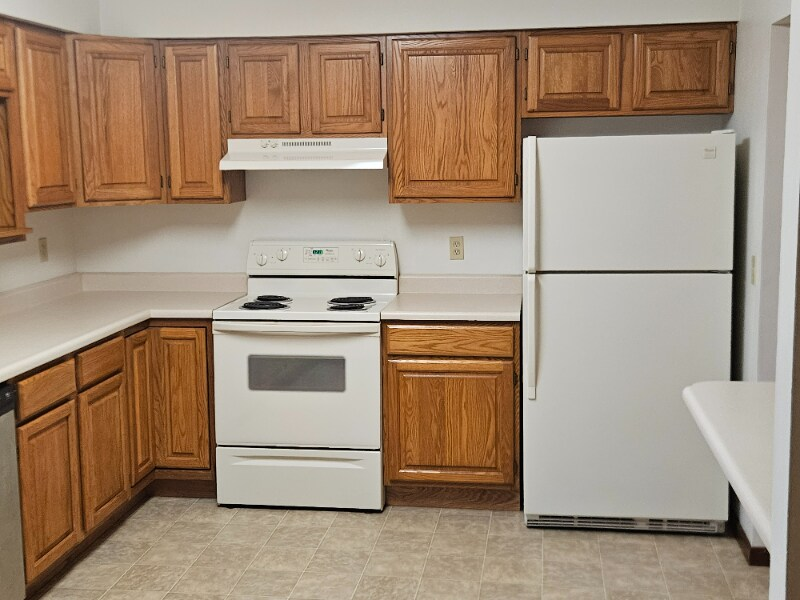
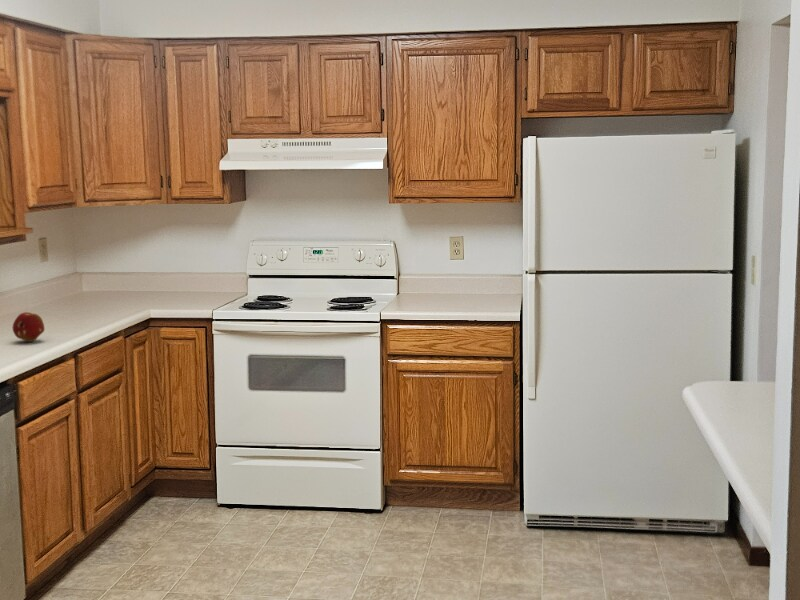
+ fruit [12,311,46,343]
